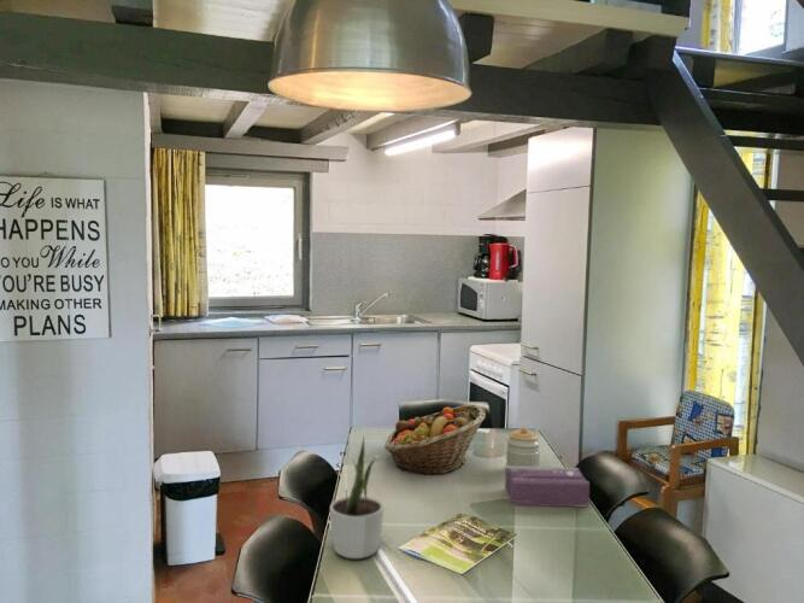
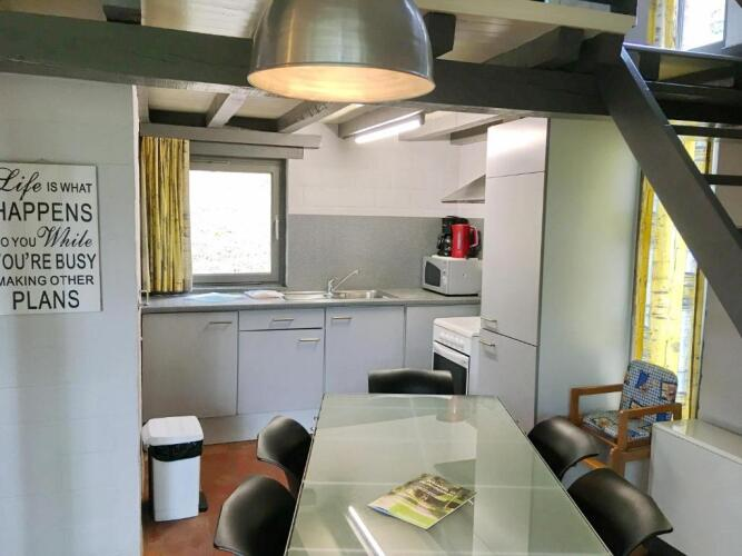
- fruit basket [383,404,487,476]
- tissue box [504,466,591,508]
- jar [505,426,541,468]
- potted plant [329,437,385,560]
